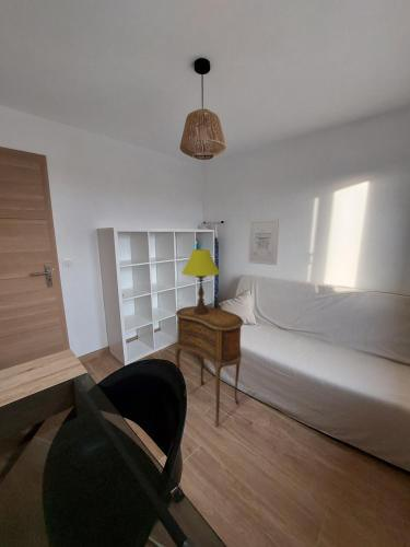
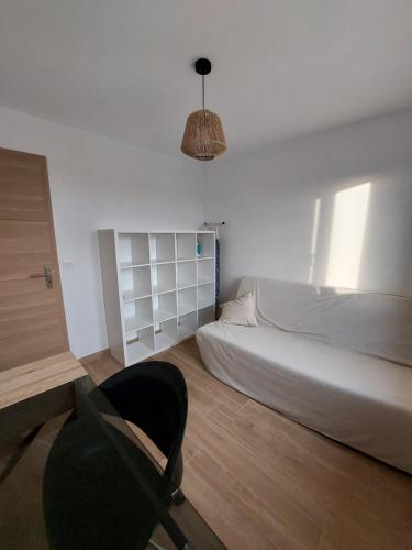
- side table [174,305,245,428]
- table lamp [180,248,222,315]
- wall art [247,218,280,266]
